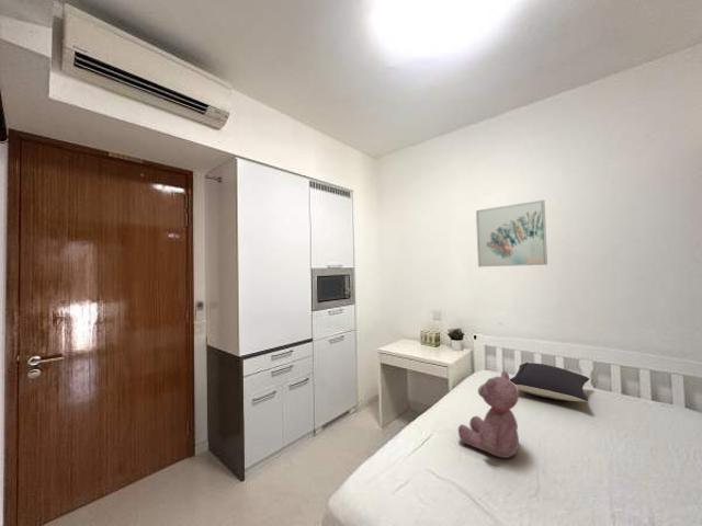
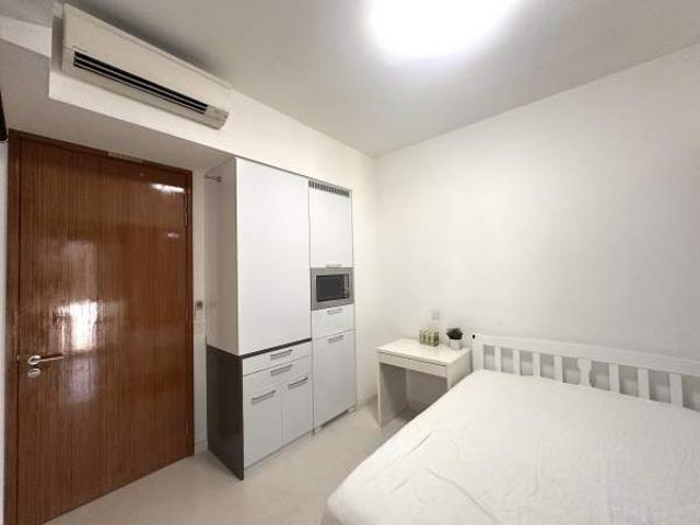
- pillow [509,362,590,402]
- teddy bear [457,370,520,459]
- wall art [475,199,548,267]
